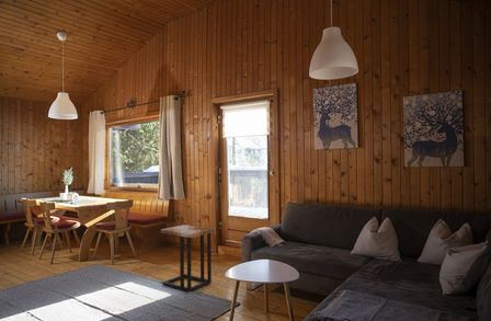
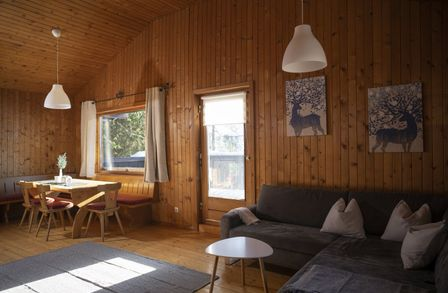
- side table [160,223,215,294]
